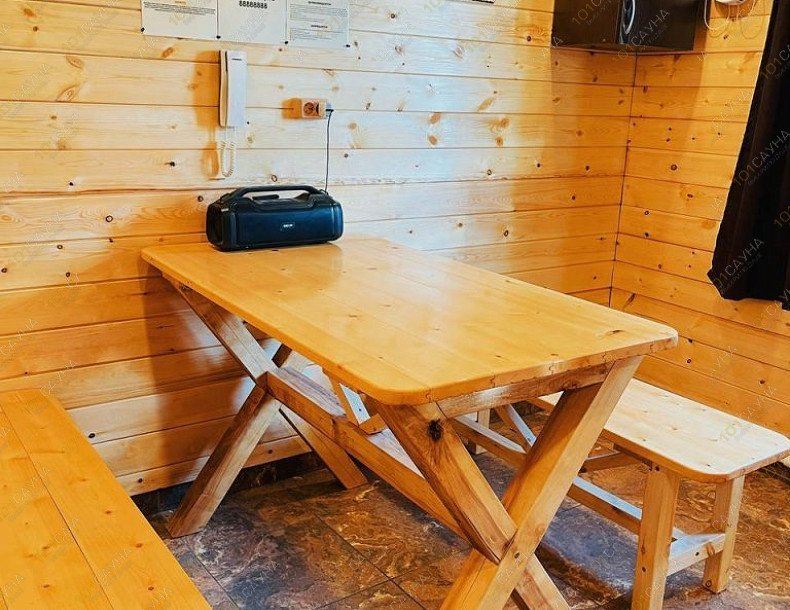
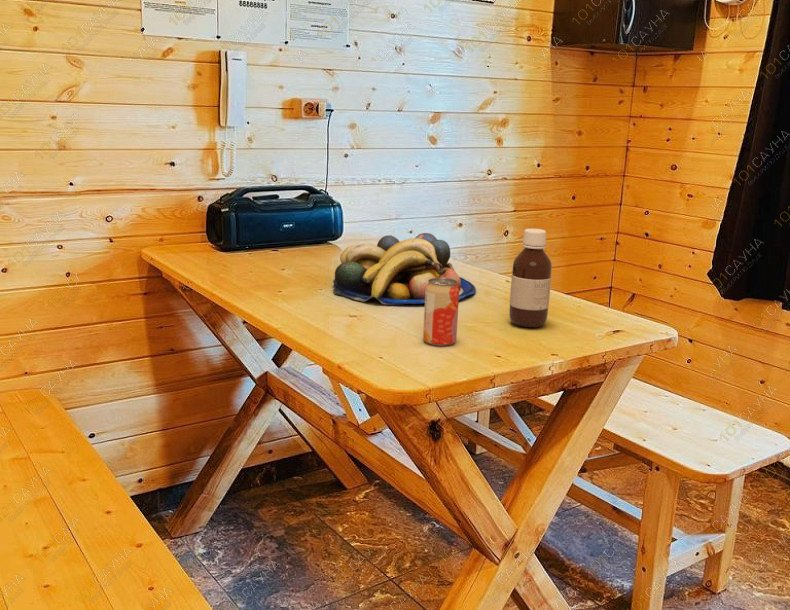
+ bottle [508,228,553,328]
+ fruit bowl [332,232,477,306]
+ beverage can [422,278,460,347]
